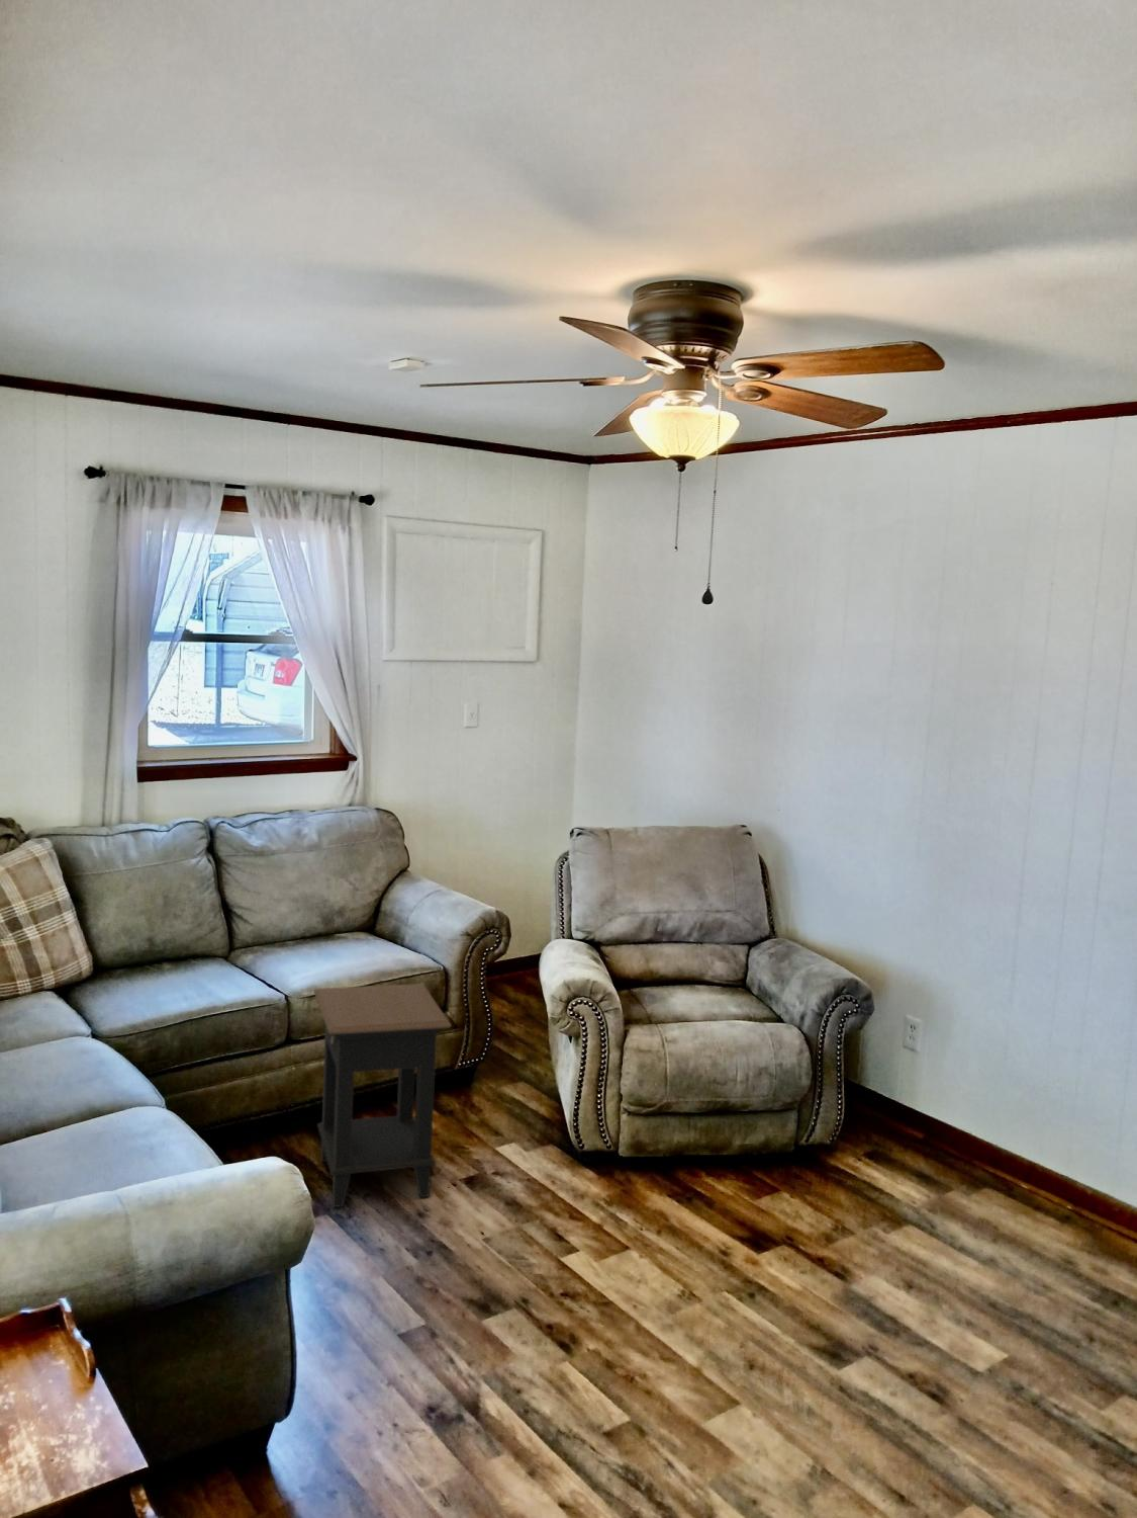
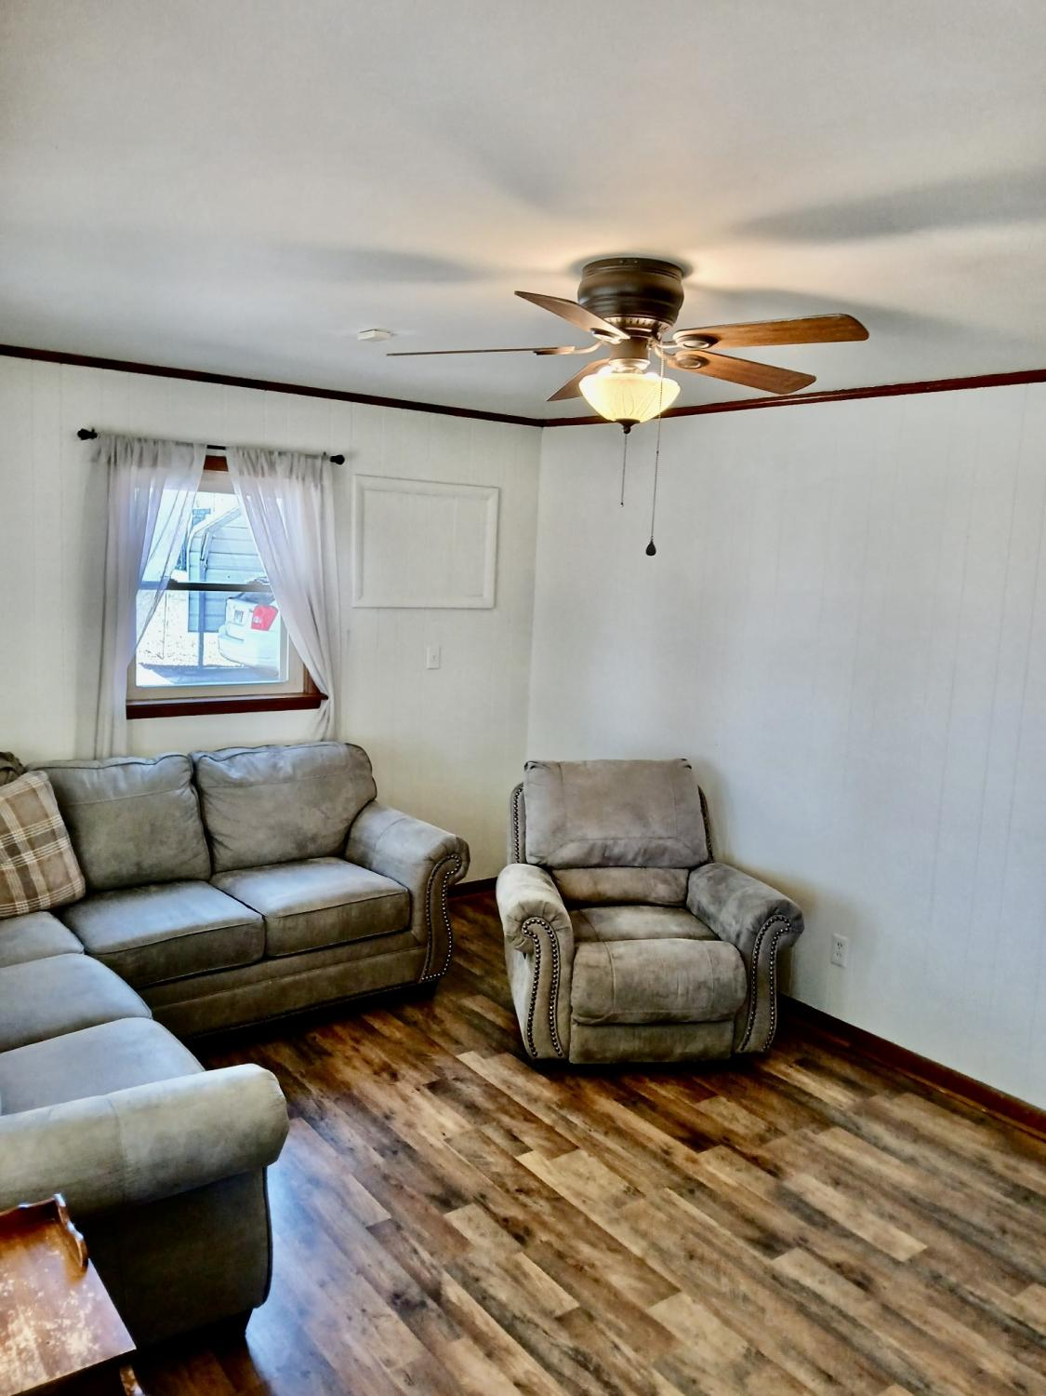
- side table [312,983,451,1208]
